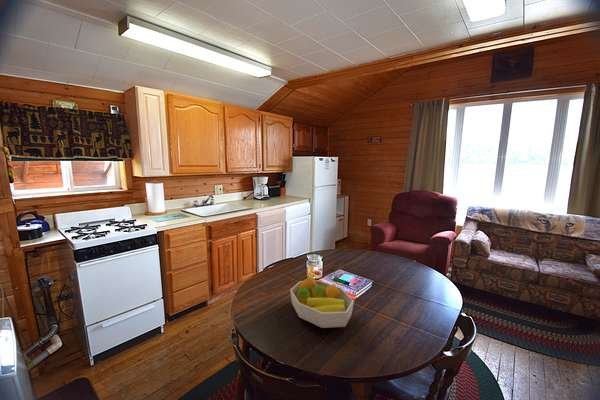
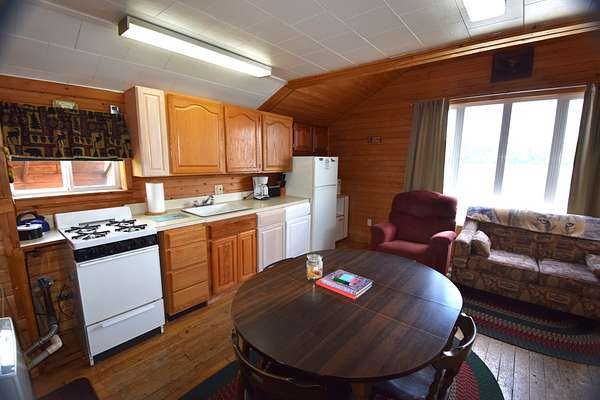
- fruit bowl [289,277,355,329]
